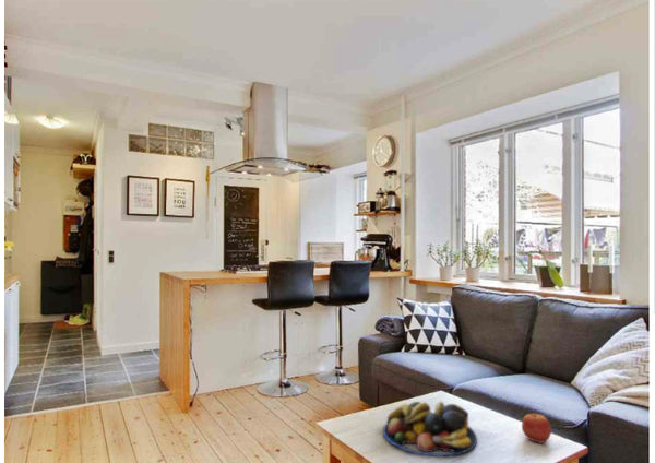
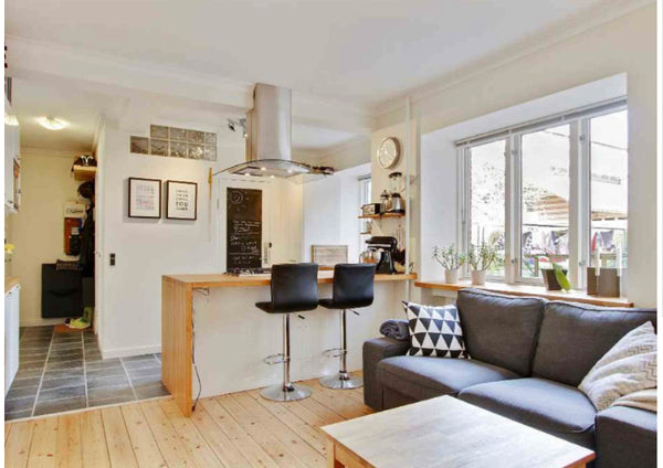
- apple [521,412,552,444]
- fruit bowl [382,400,478,459]
